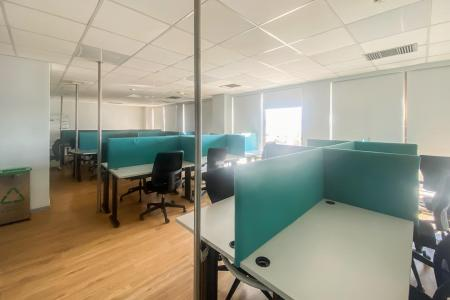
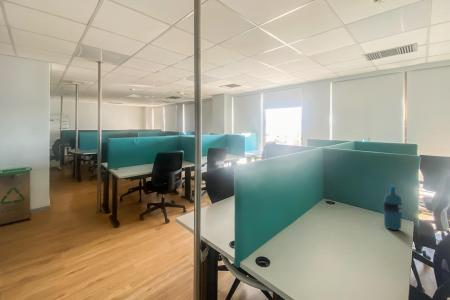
+ water bottle [382,185,403,231]
